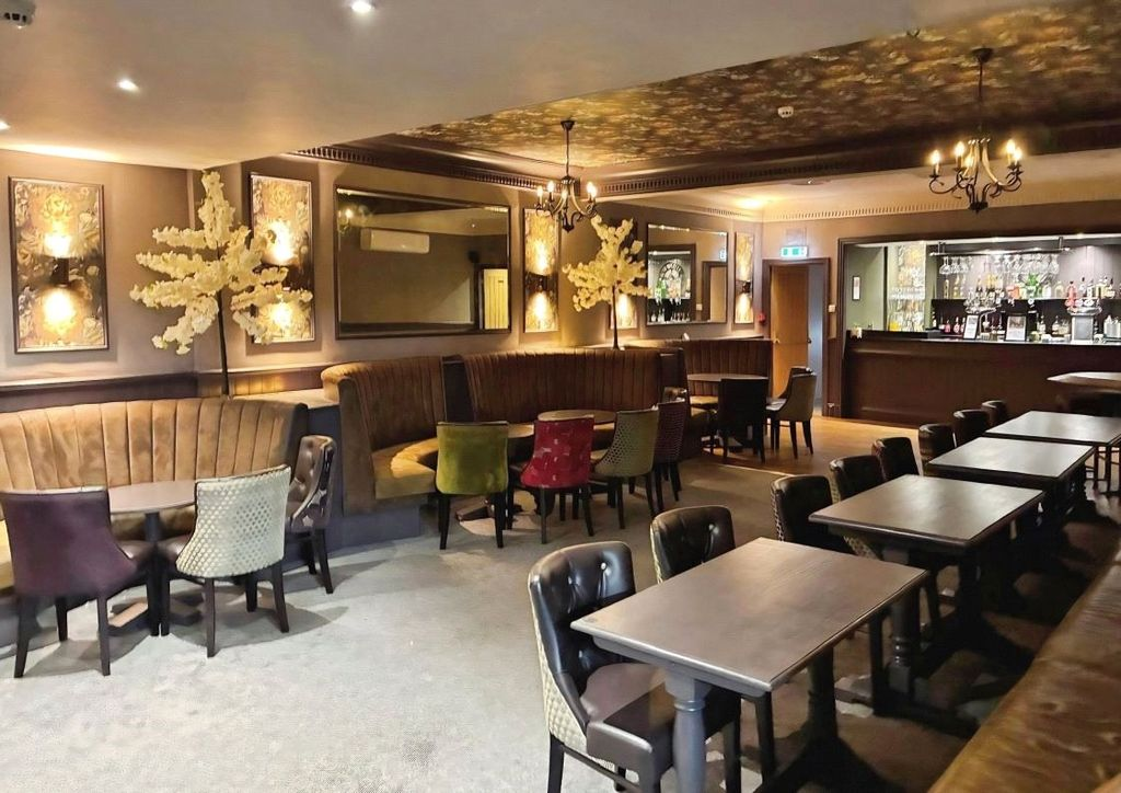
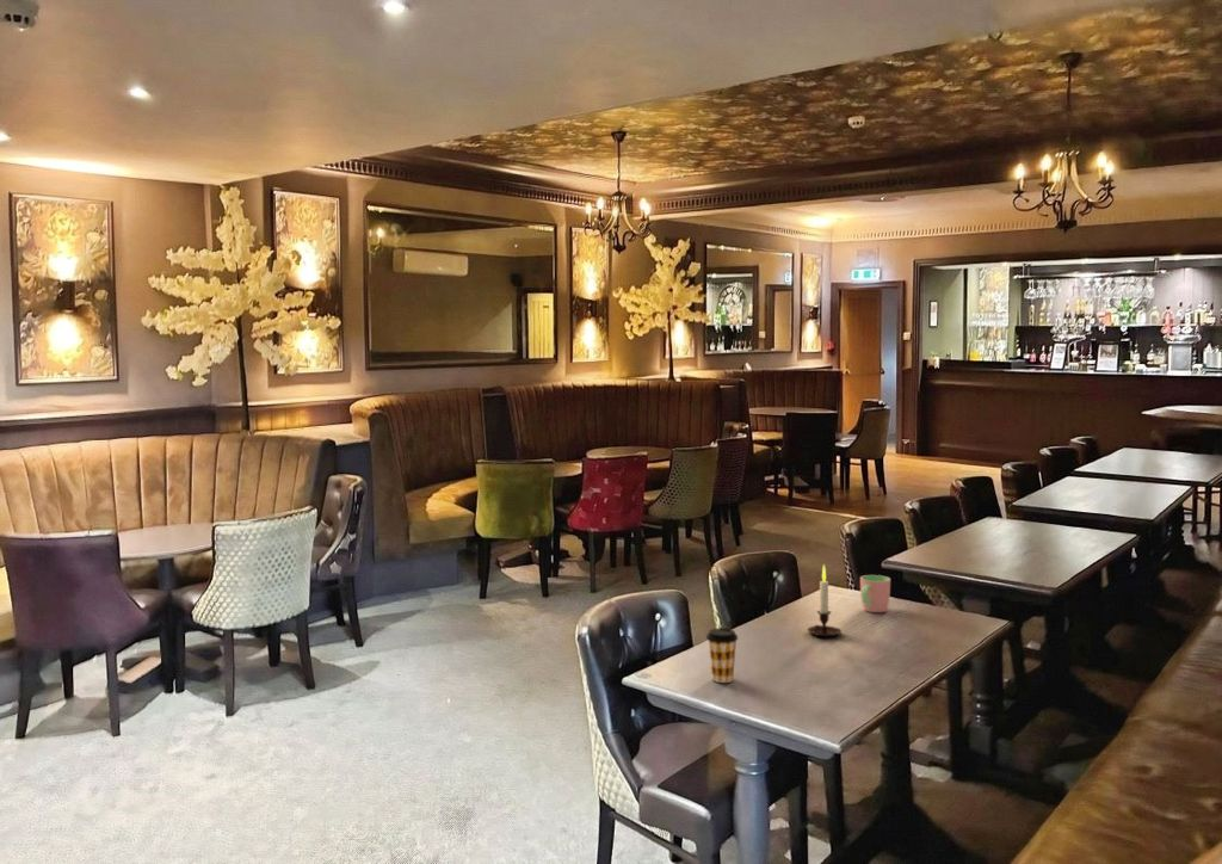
+ cup [859,574,891,613]
+ coffee cup [705,627,739,684]
+ candle [807,563,843,637]
